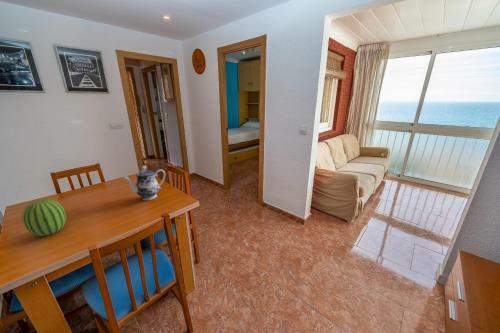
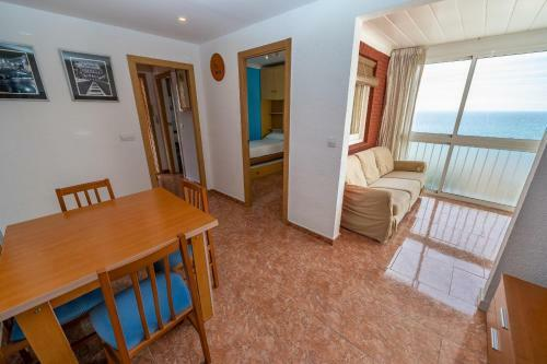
- teapot [122,165,166,201]
- fruit [21,198,67,237]
